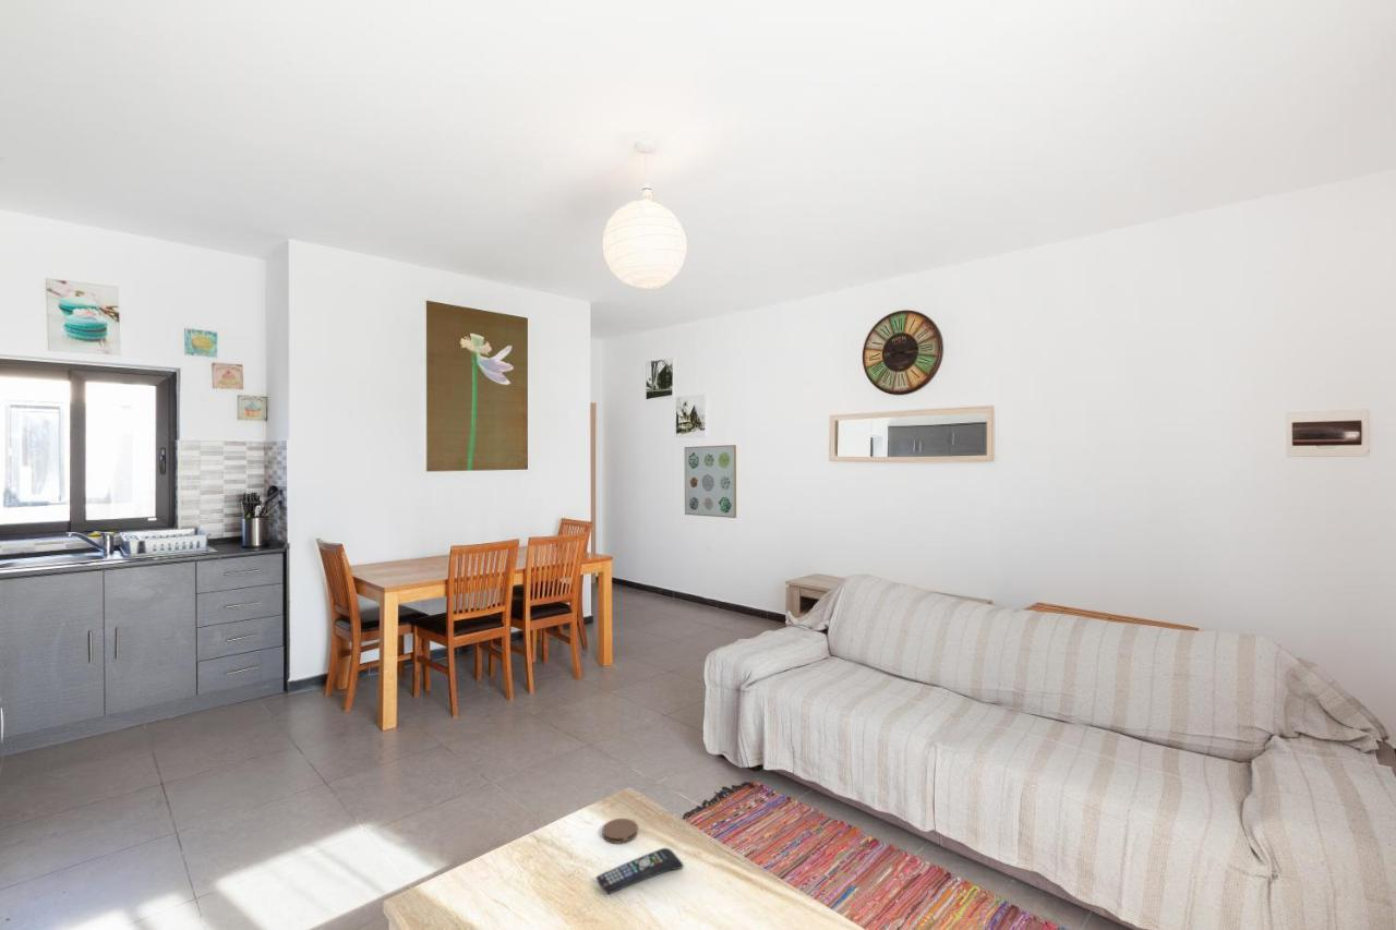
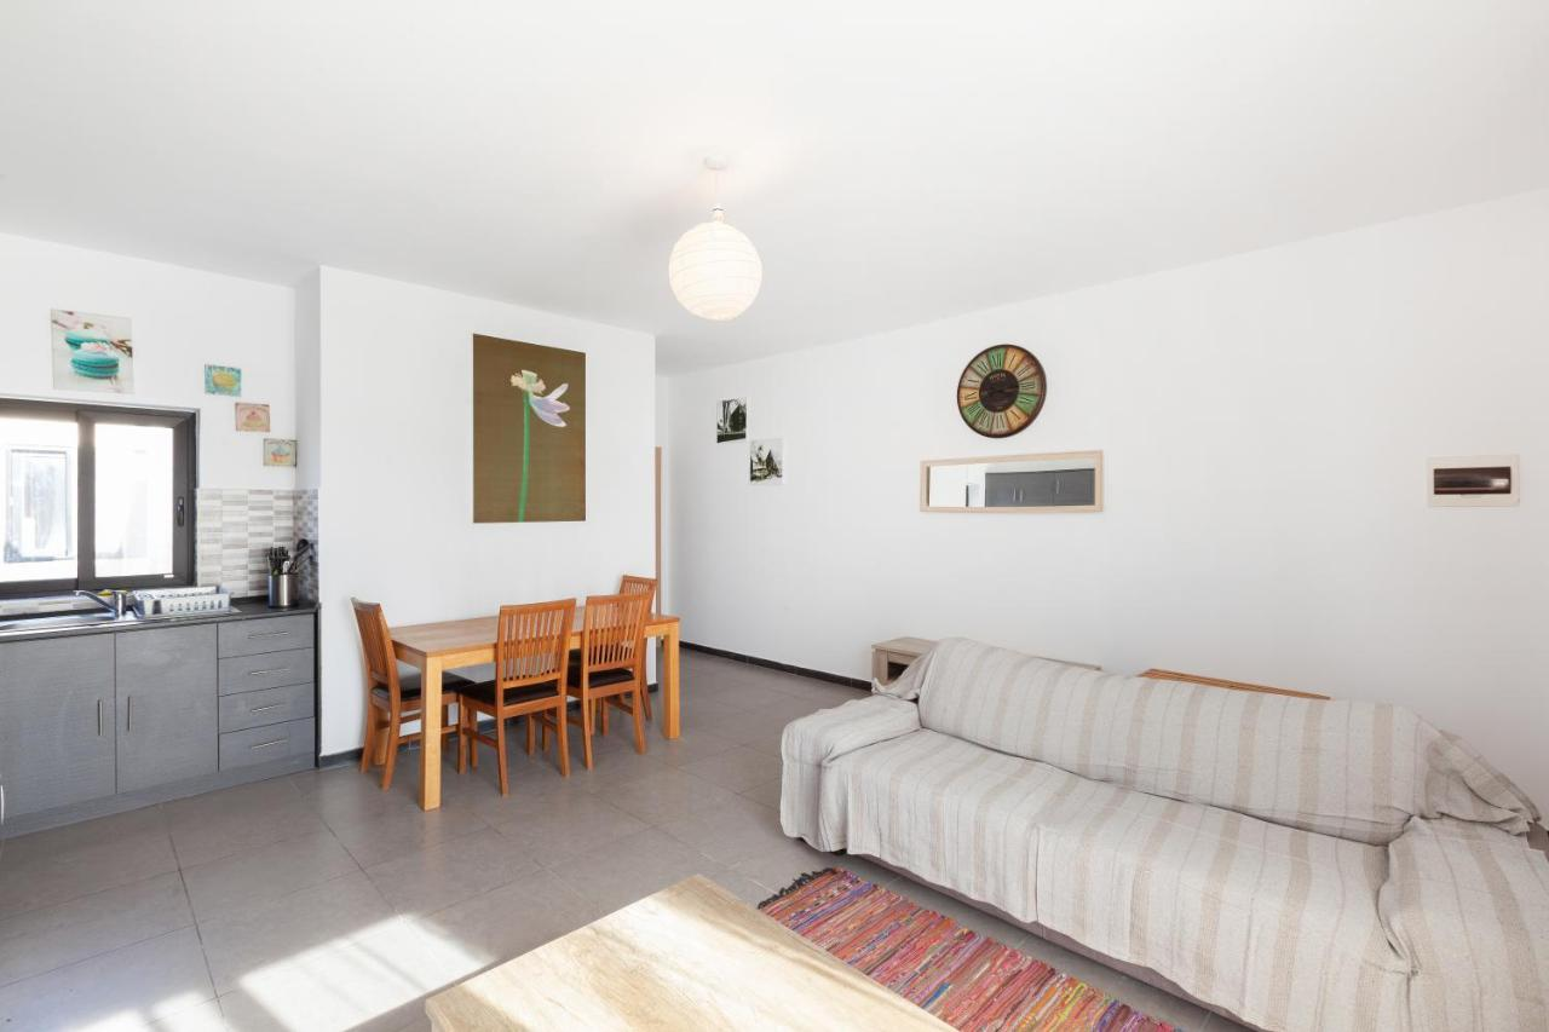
- wall art [684,444,737,519]
- remote control [595,847,685,895]
- coaster [601,818,639,845]
